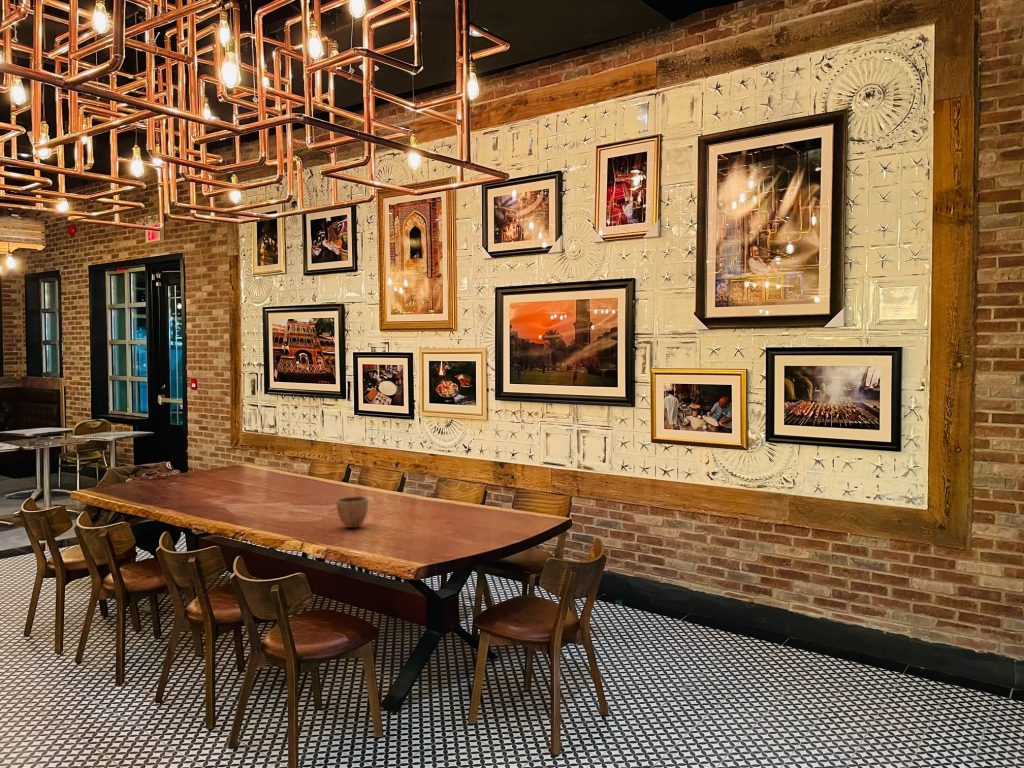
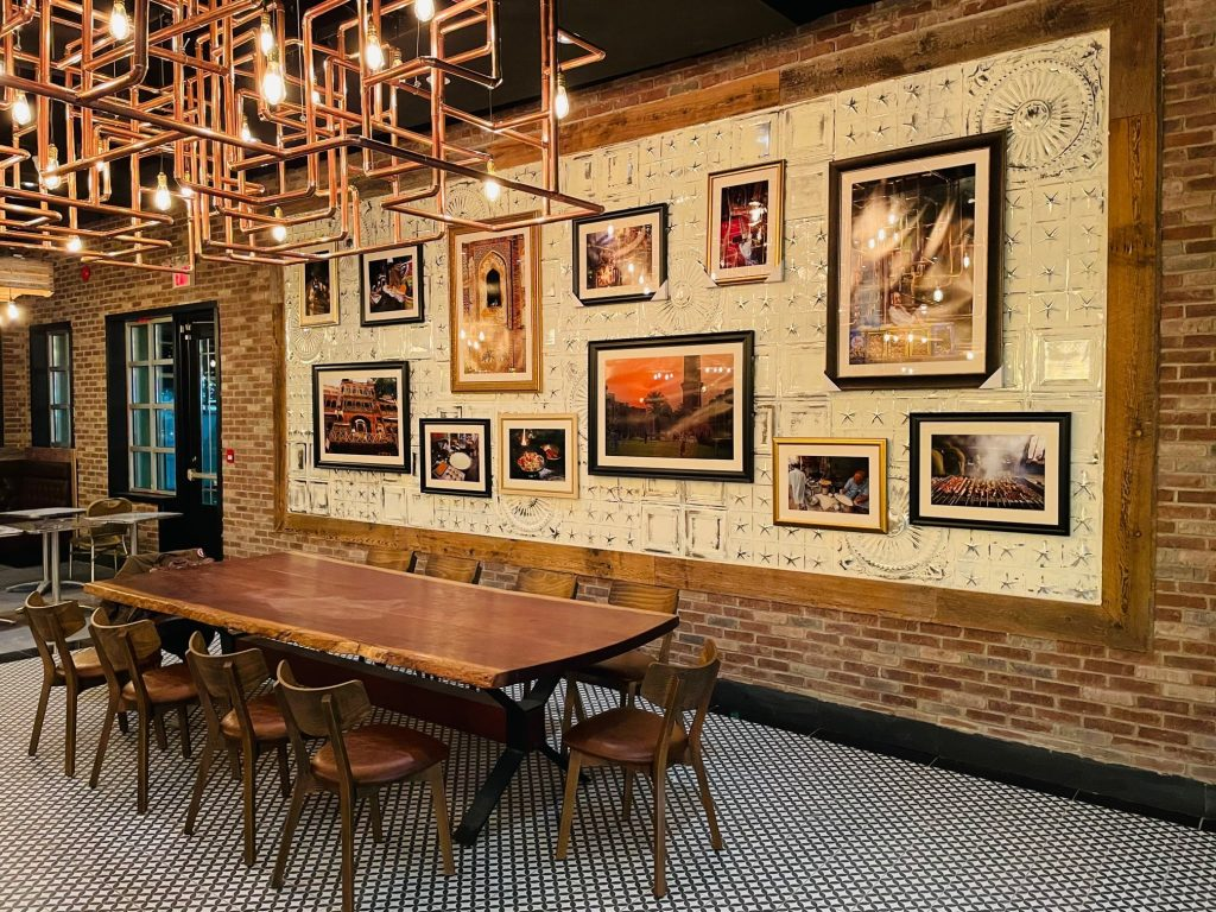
- decorative bowl [335,495,369,529]
